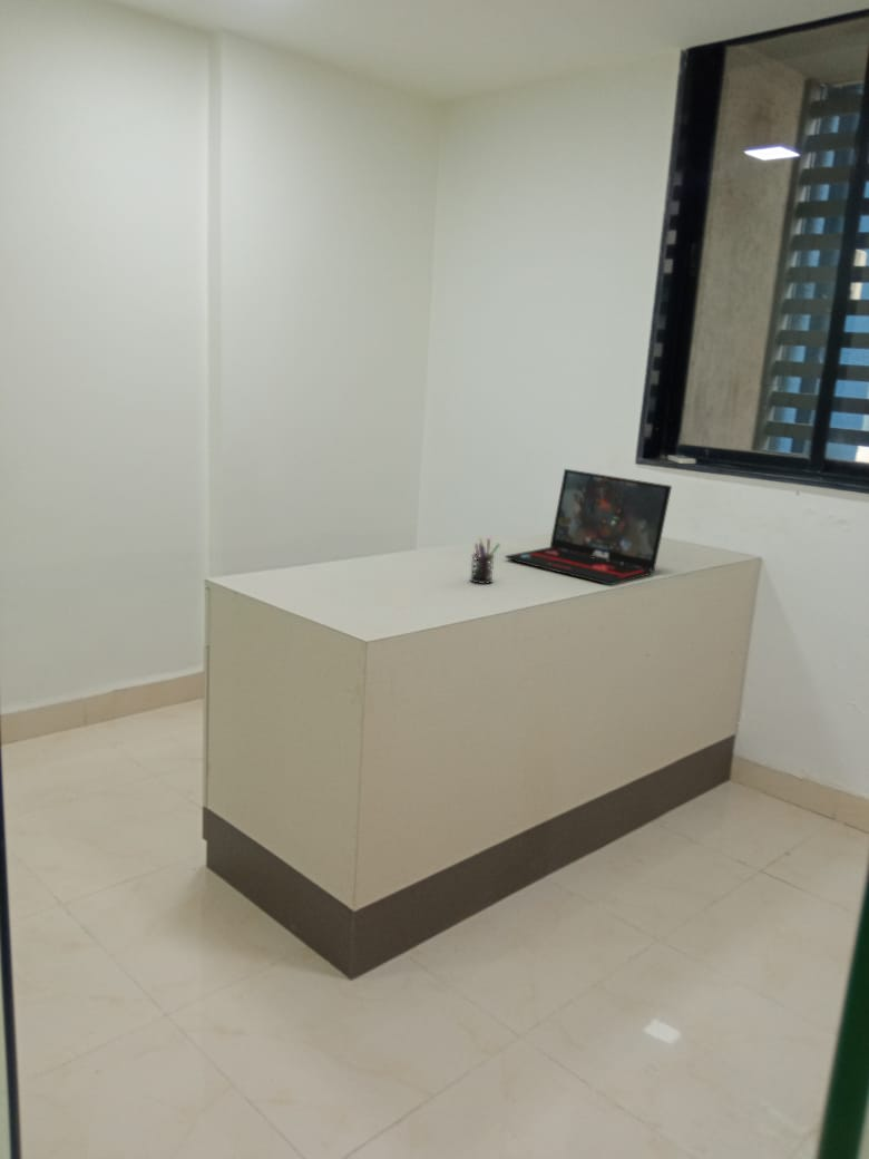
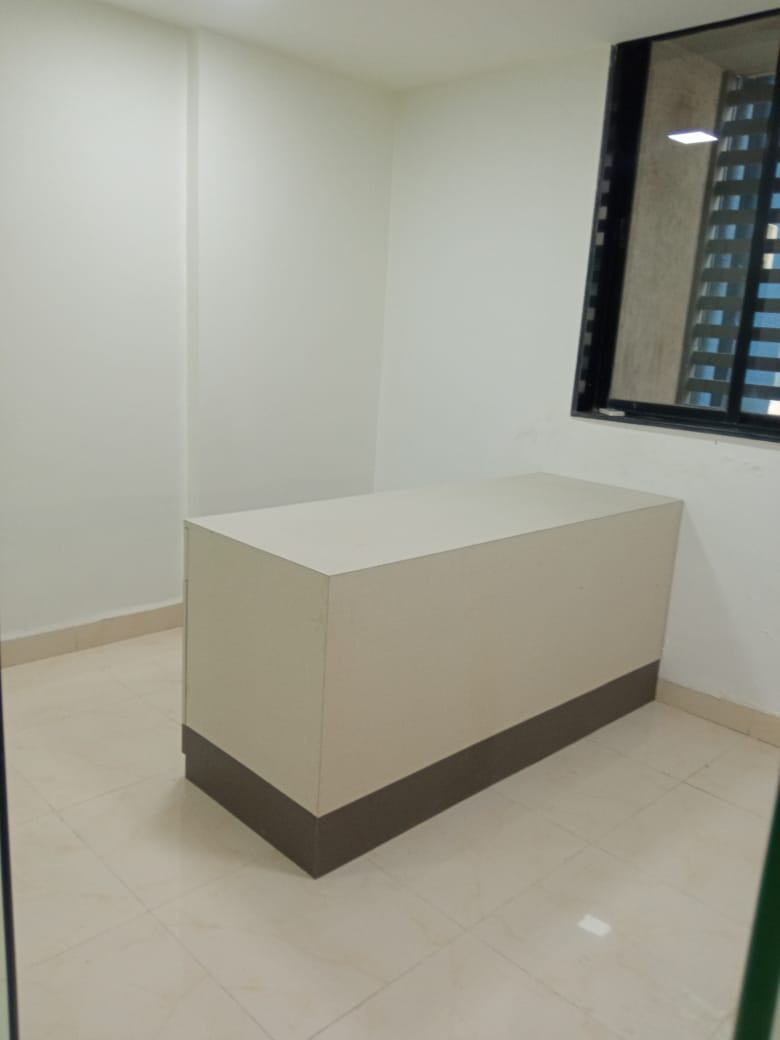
- pen holder [469,537,501,585]
- laptop [504,468,673,586]
